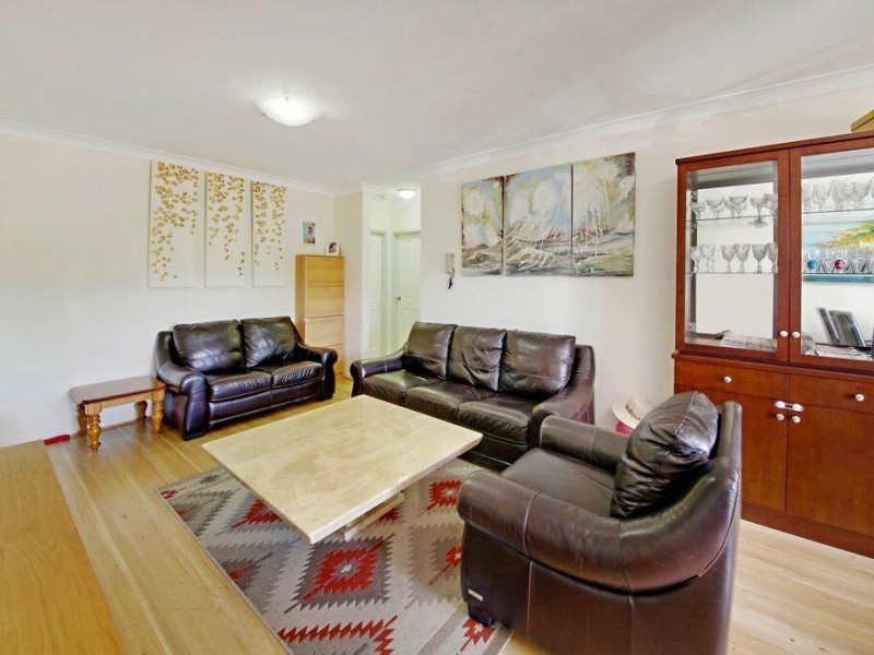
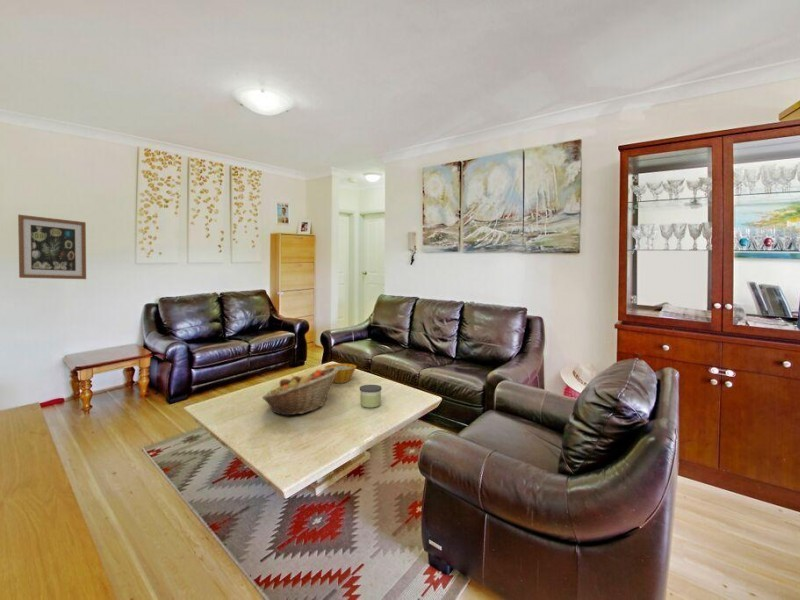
+ candle [359,384,383,409]
+ fruit basket [261,367,338,417]
+ wall art [17,214,87,280]
+ bowl [324,363,358,384]
